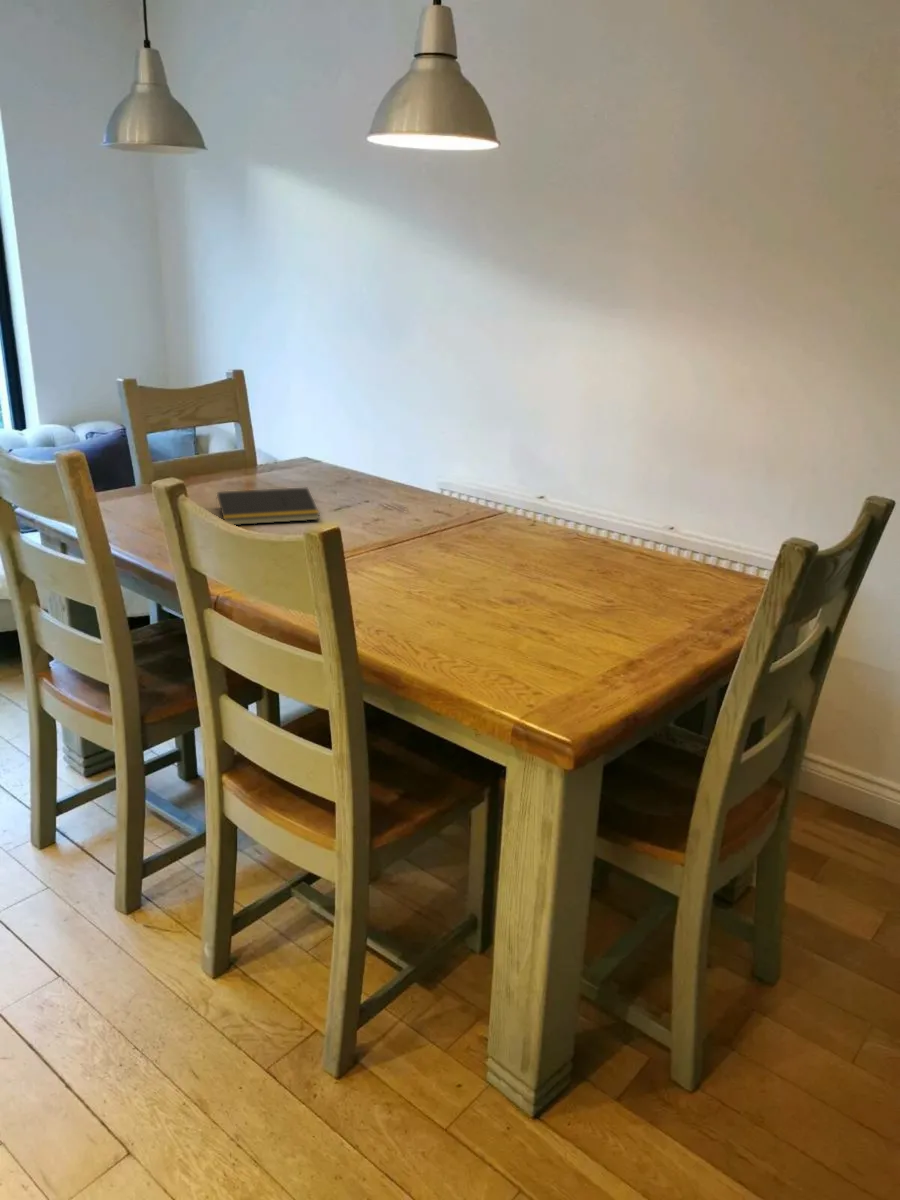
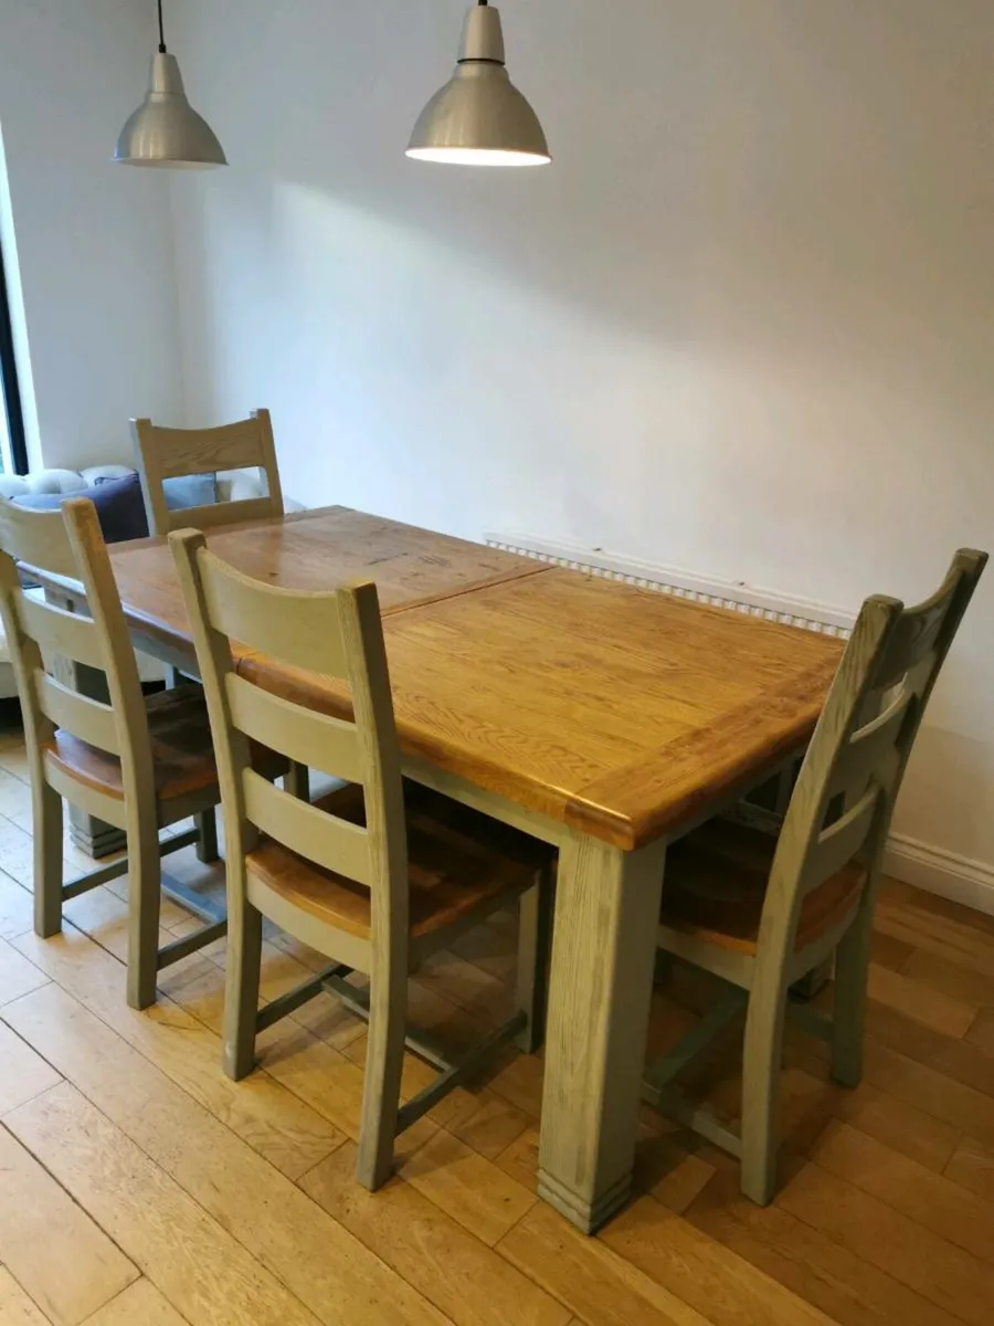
- notepad [215,487,321,526]
